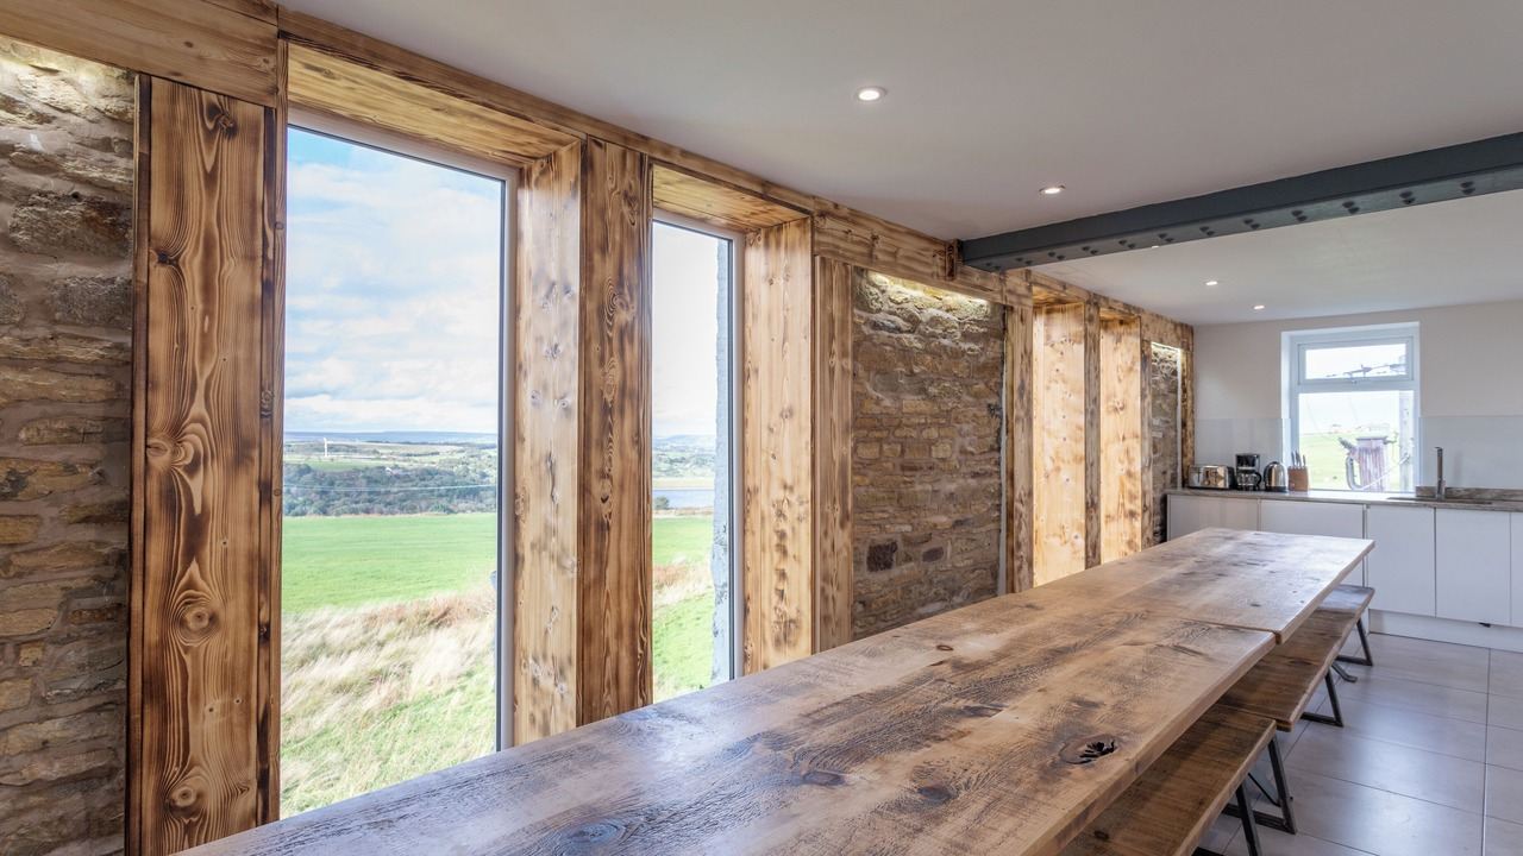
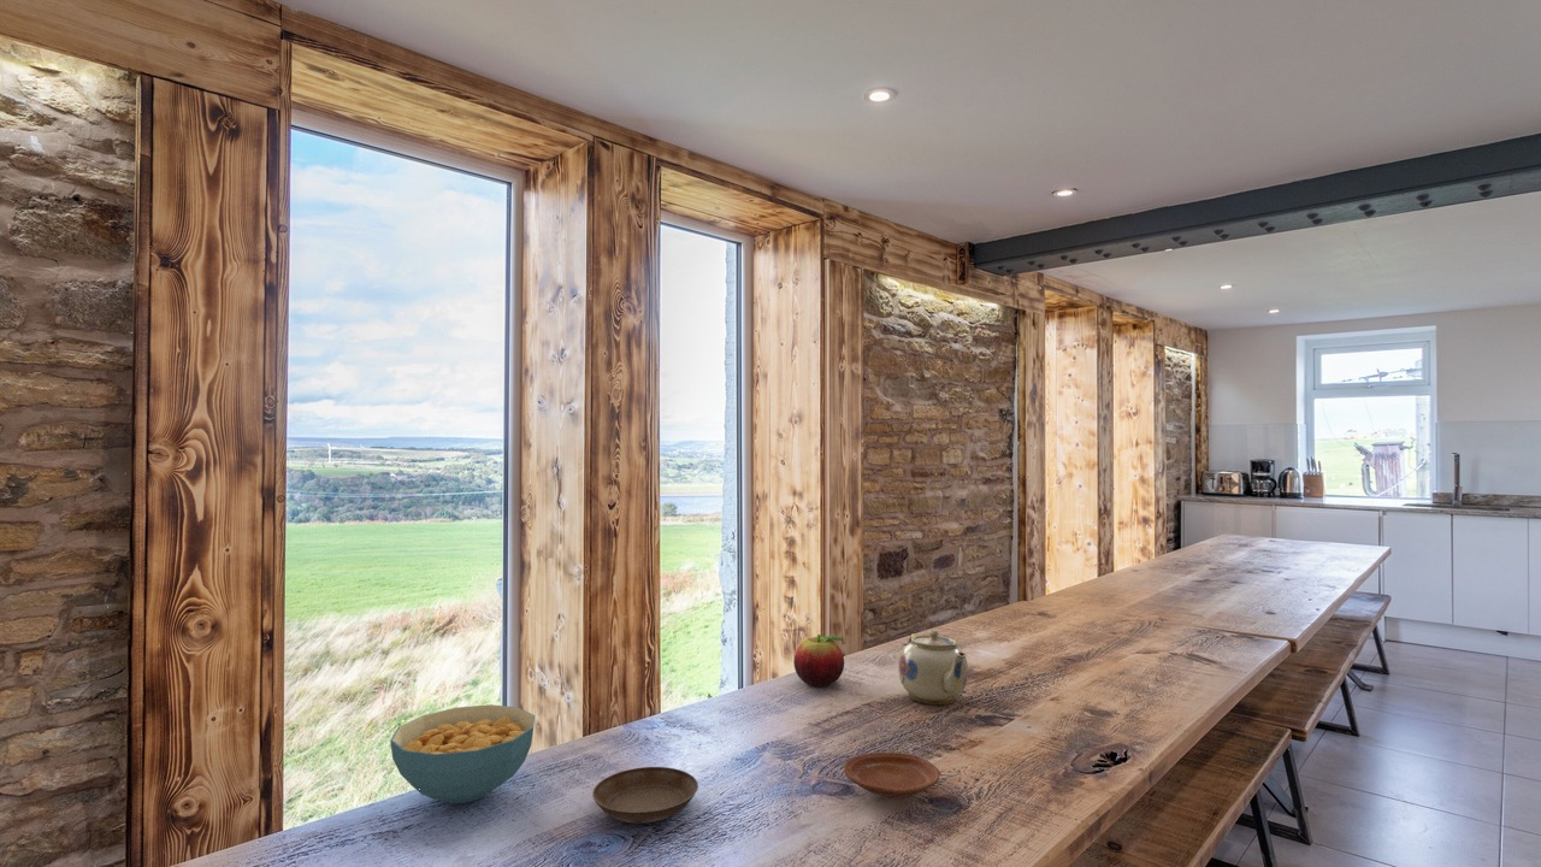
+ teapot [898,629,969,706]
+ fruit [793,633,845,688]
+ saucer [591,766,699,825]
+ plate [843,751,940,800]
+ cereal bowl [389,703,536,804]
